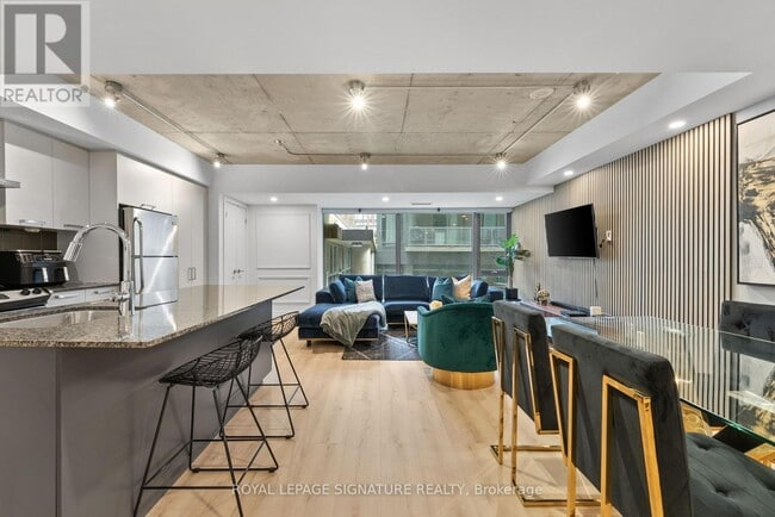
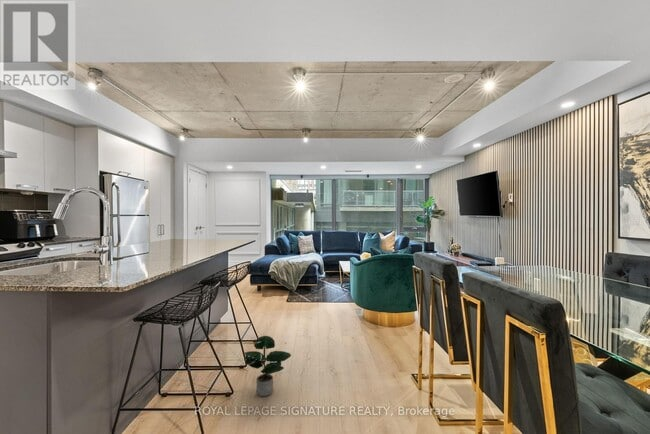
+ potted plant [243,335,292,397]
